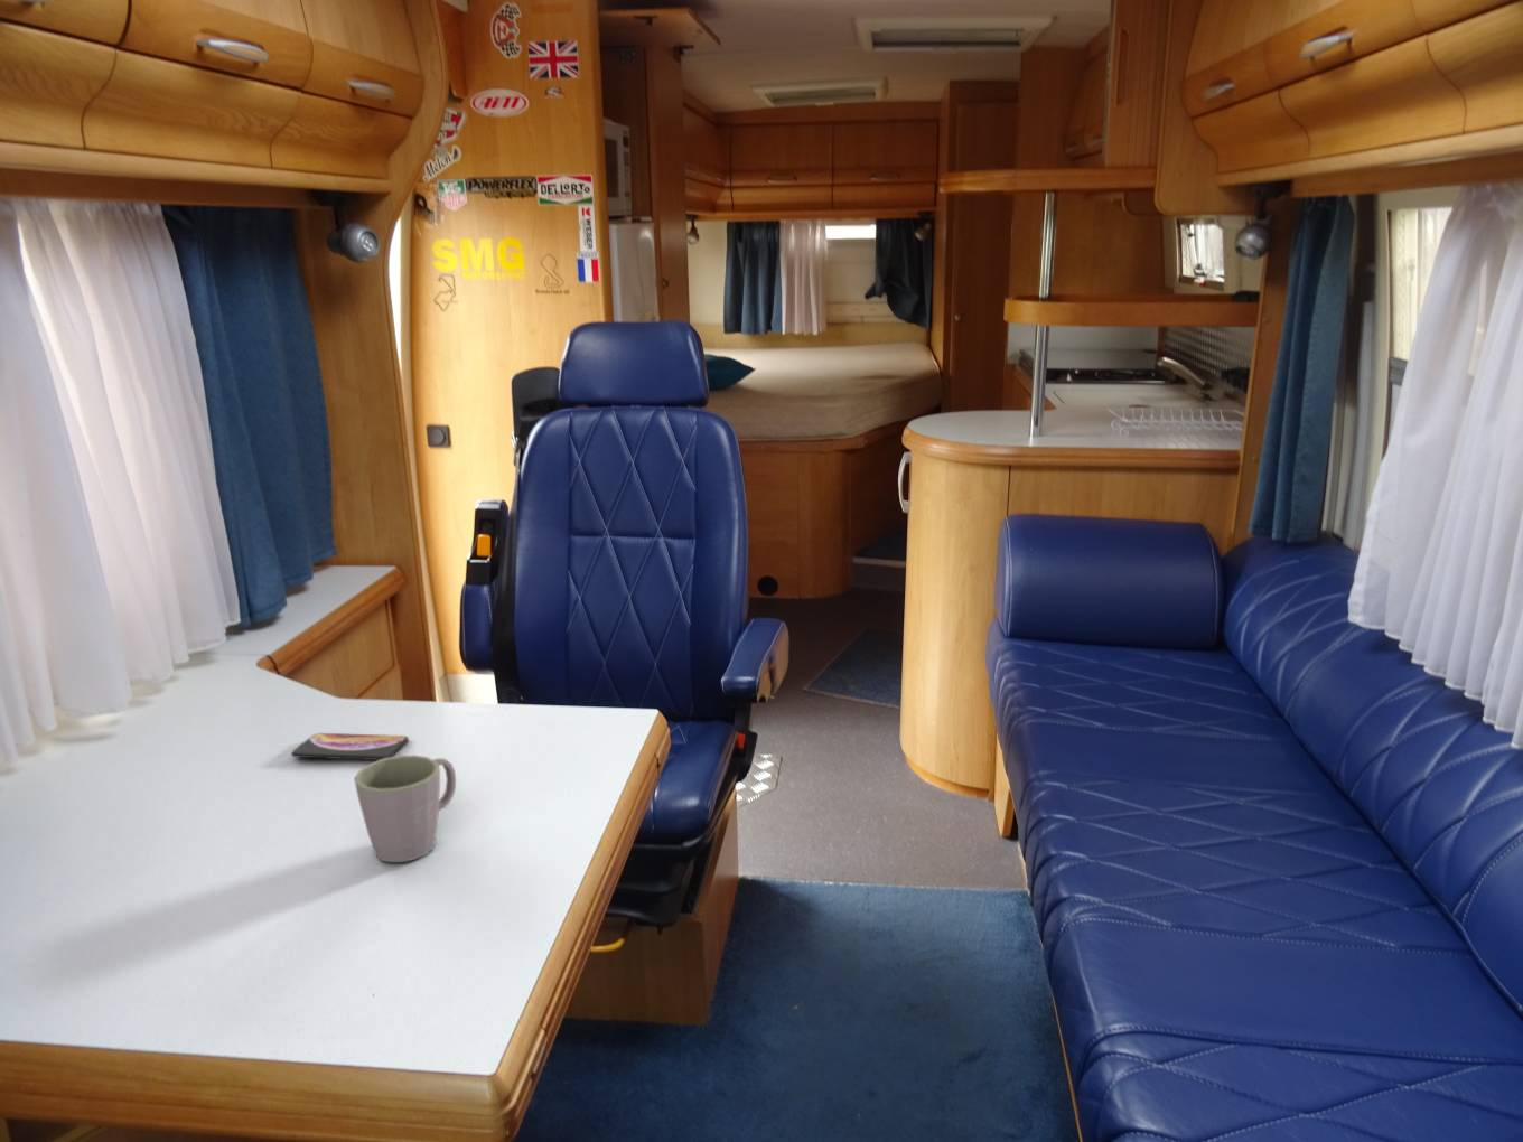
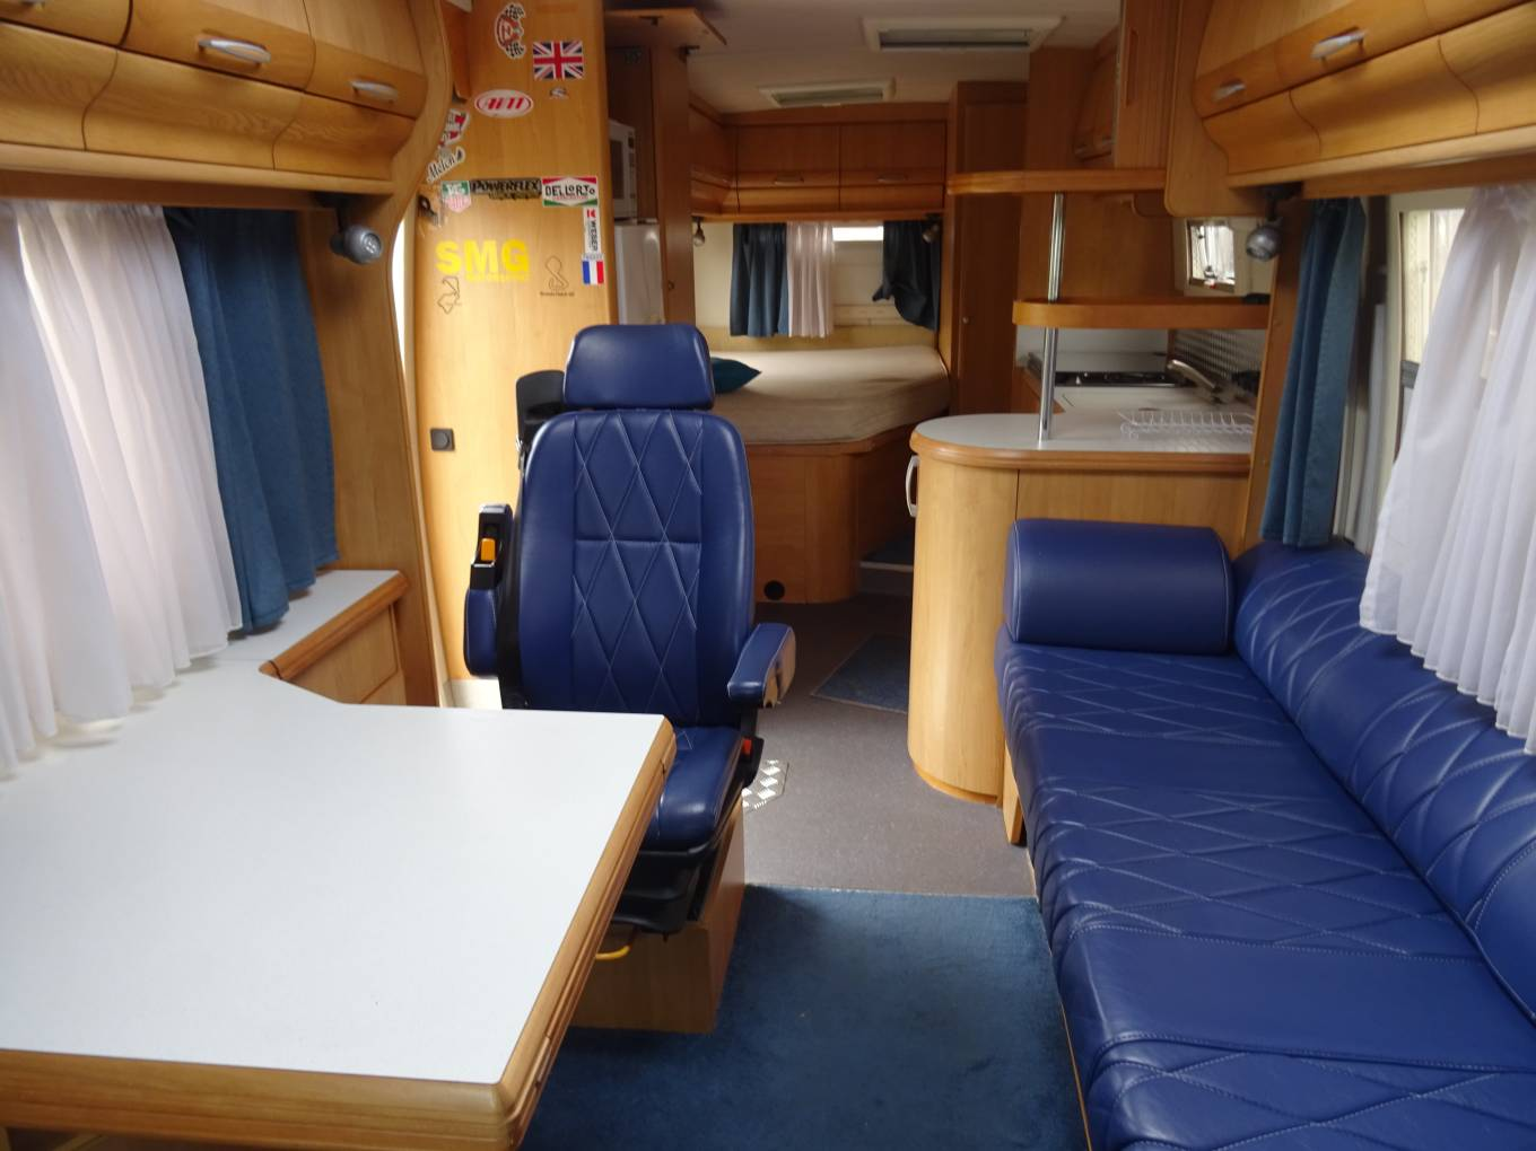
- smartphone [290,732,410,762]
- mug [353,753,457,864]
